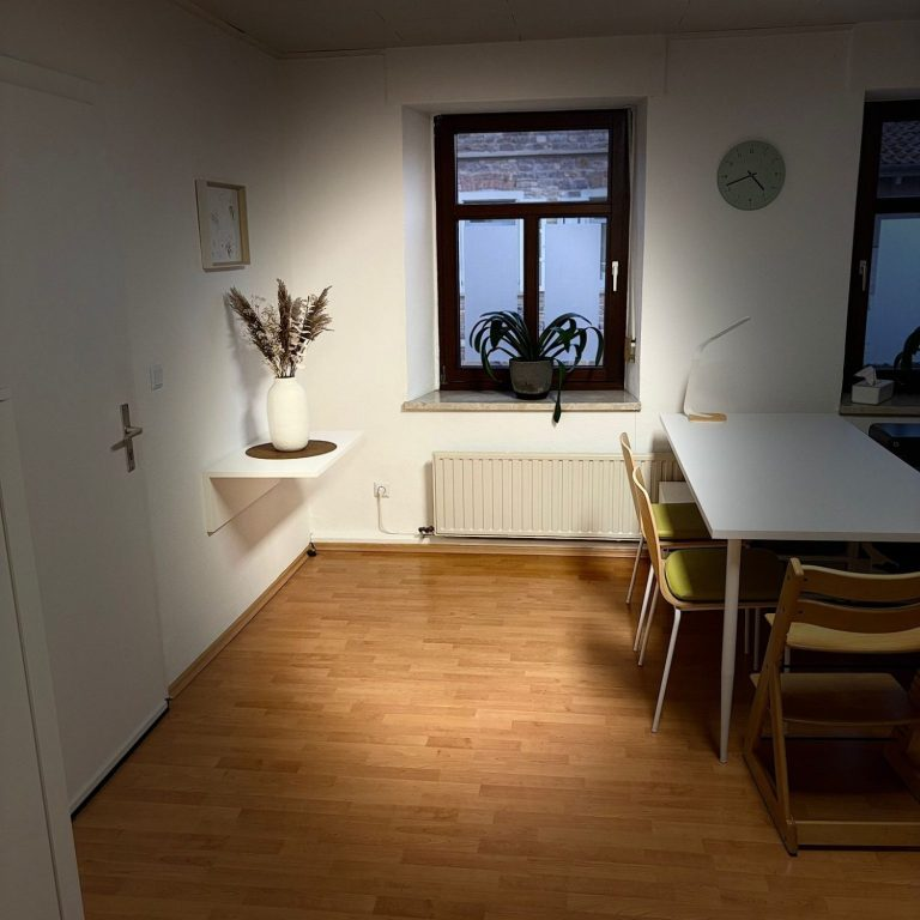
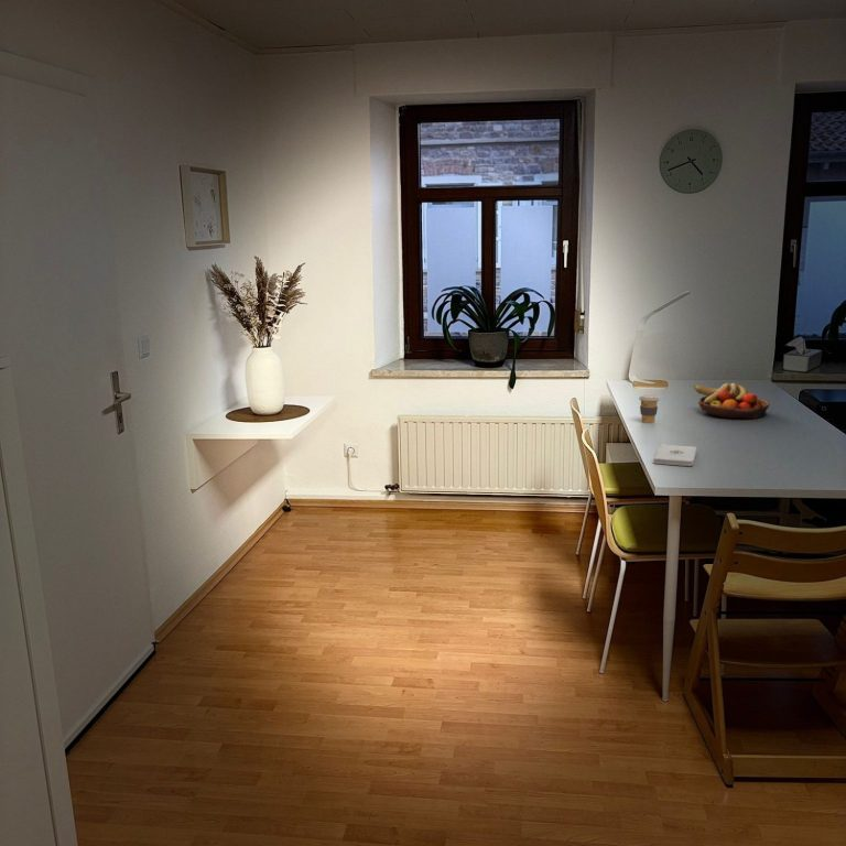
+ notepad [653,444,697,467]
+ coffee cup [638,393,661,424]
+ fruit bowl [693,382,770,420]
